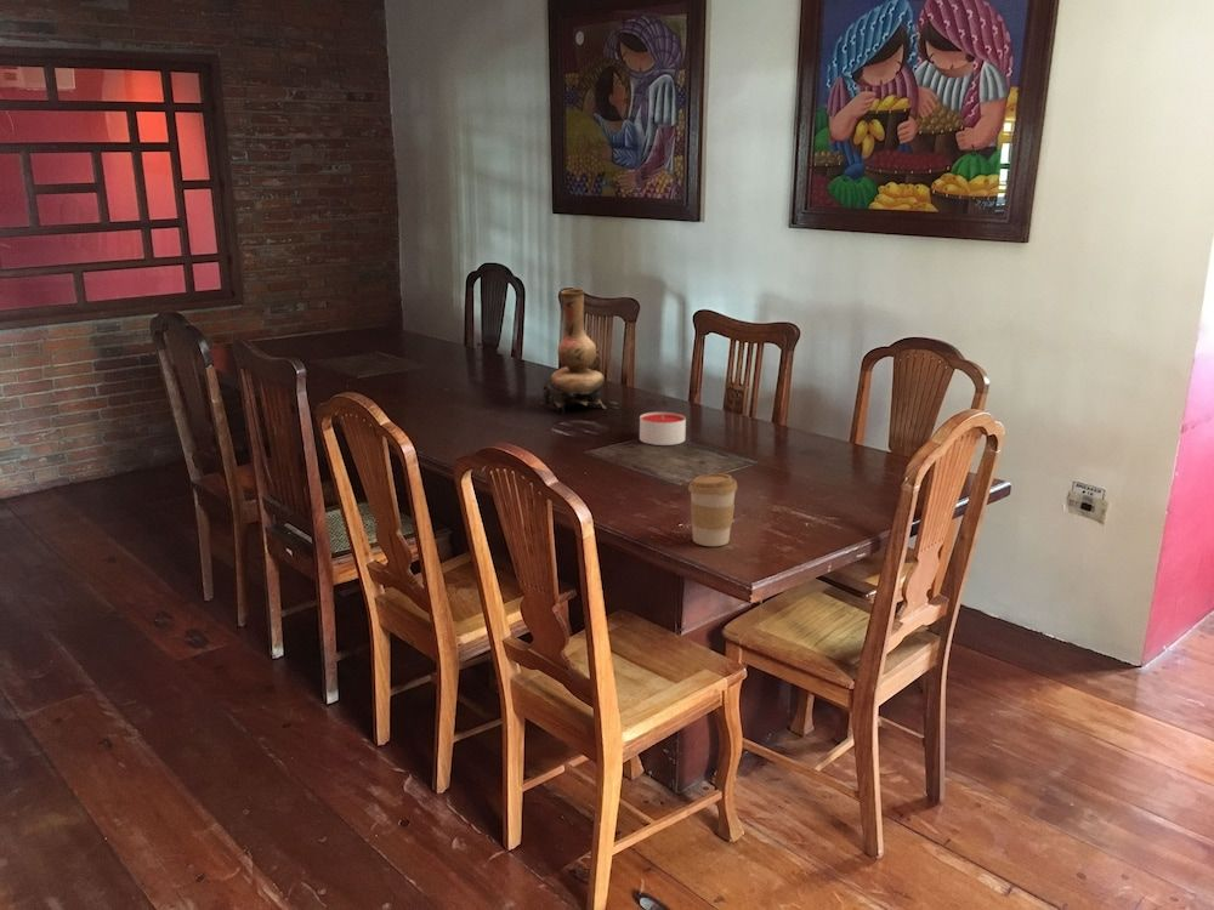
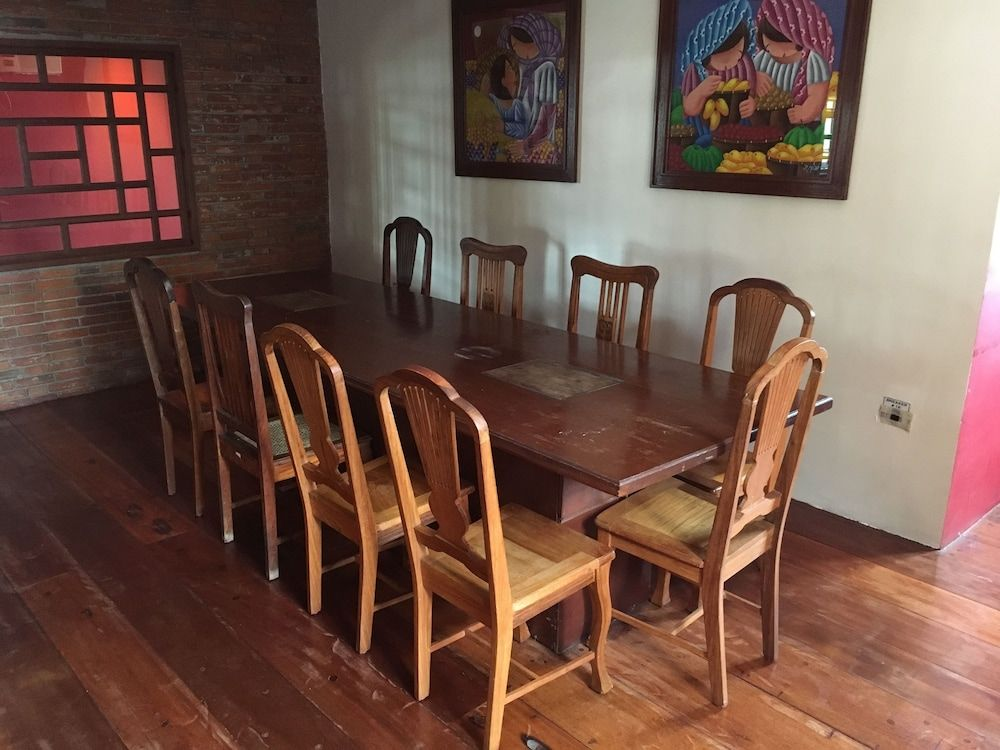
- candle [639,411,687,447]
- coffee cup [687,472,738,547]
- vase [539,288,620,415]
